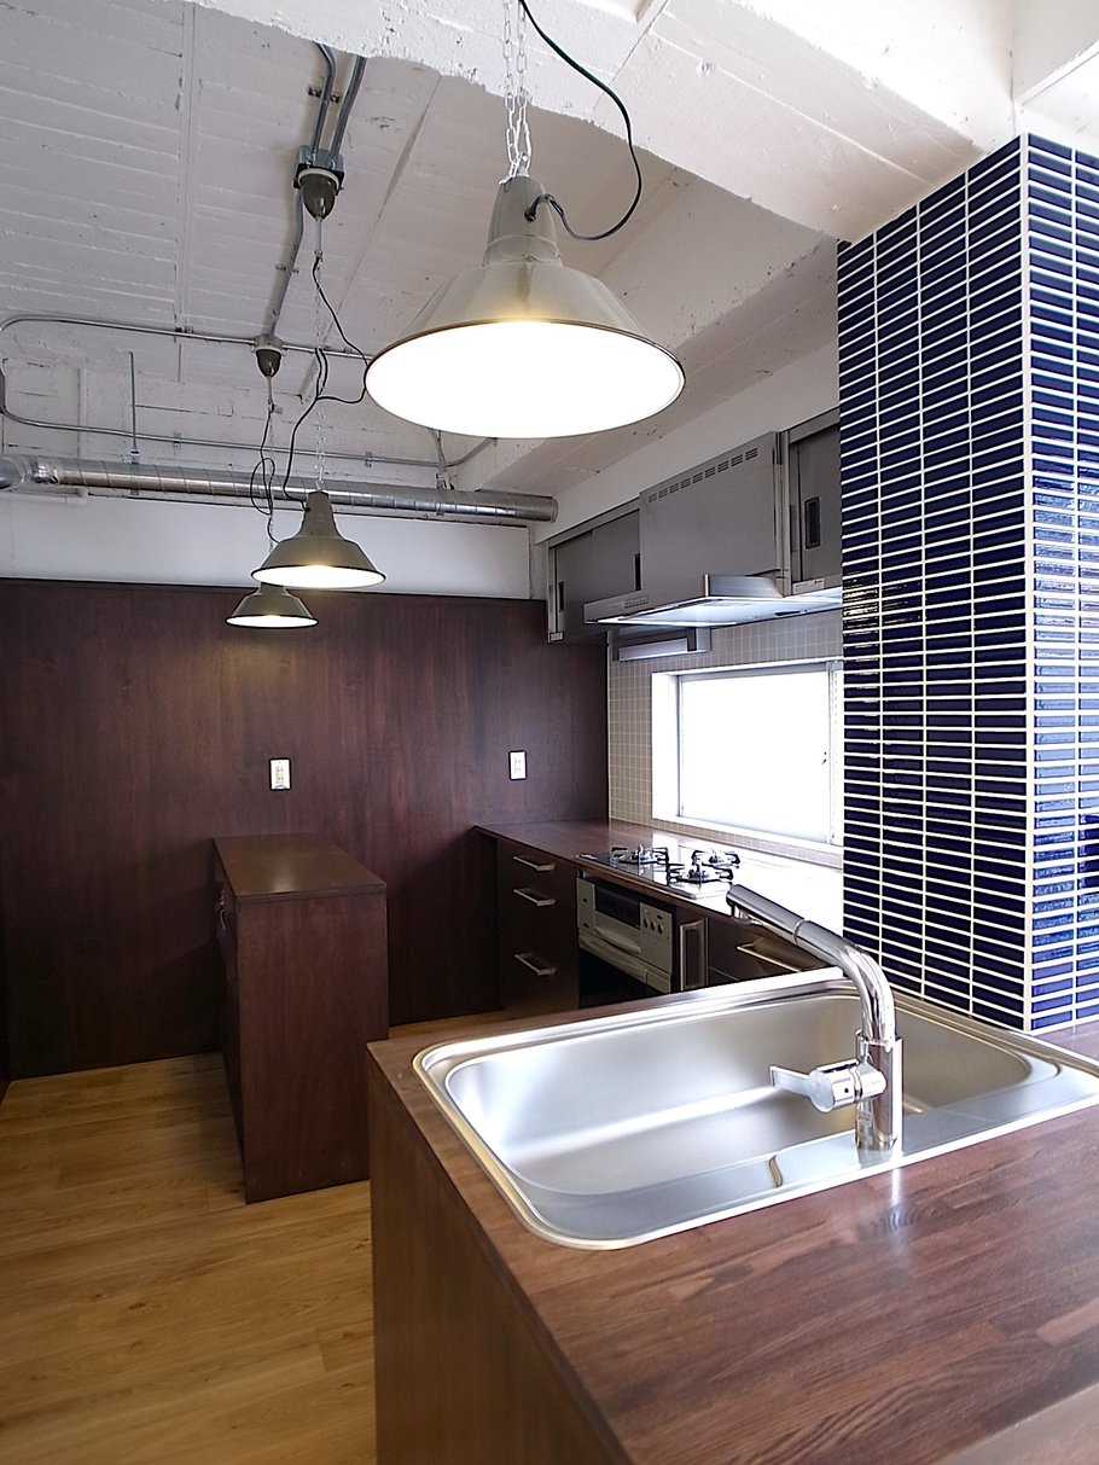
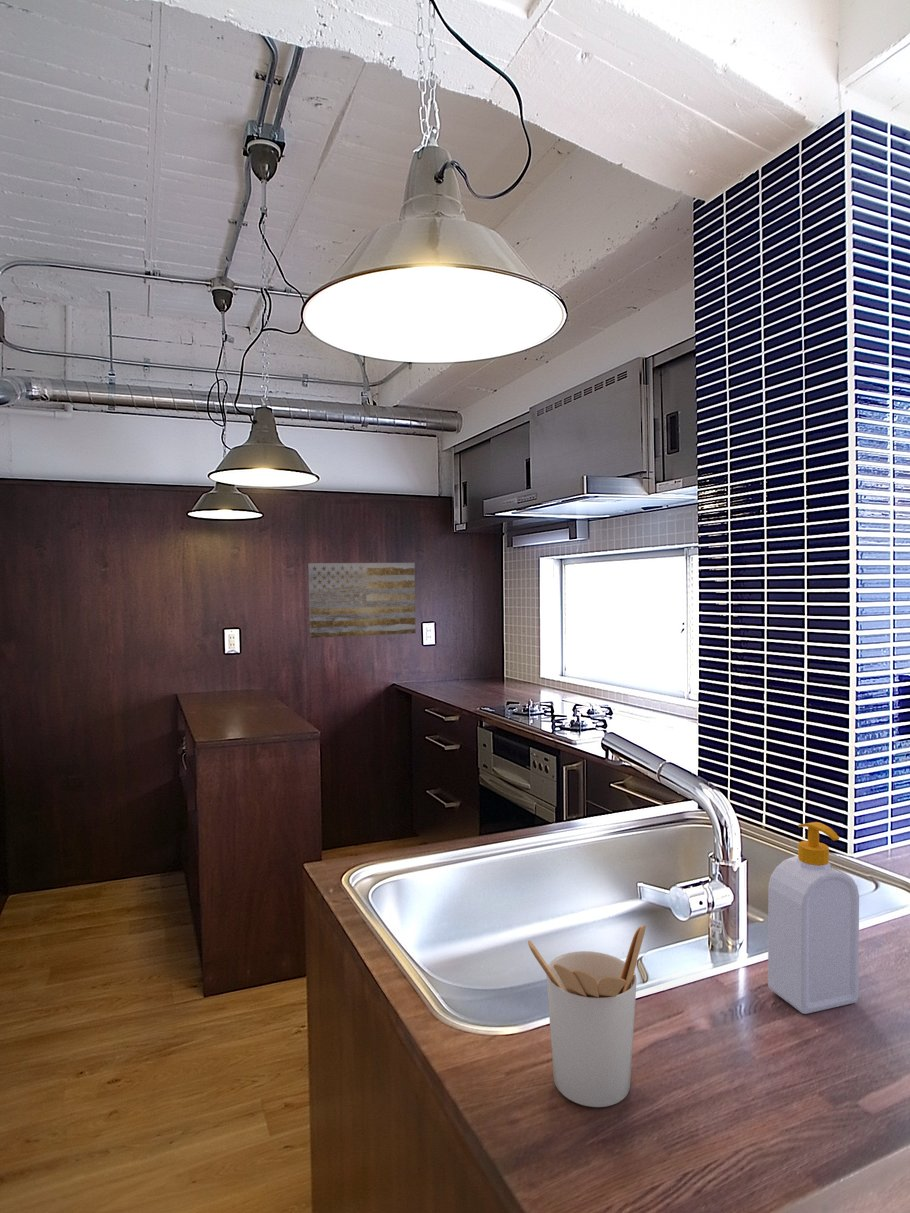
+ utensil holder [527,924,647,1108]
+ soap bottle [767,821,860,1015]
+ wall art [307,562,417,639]
